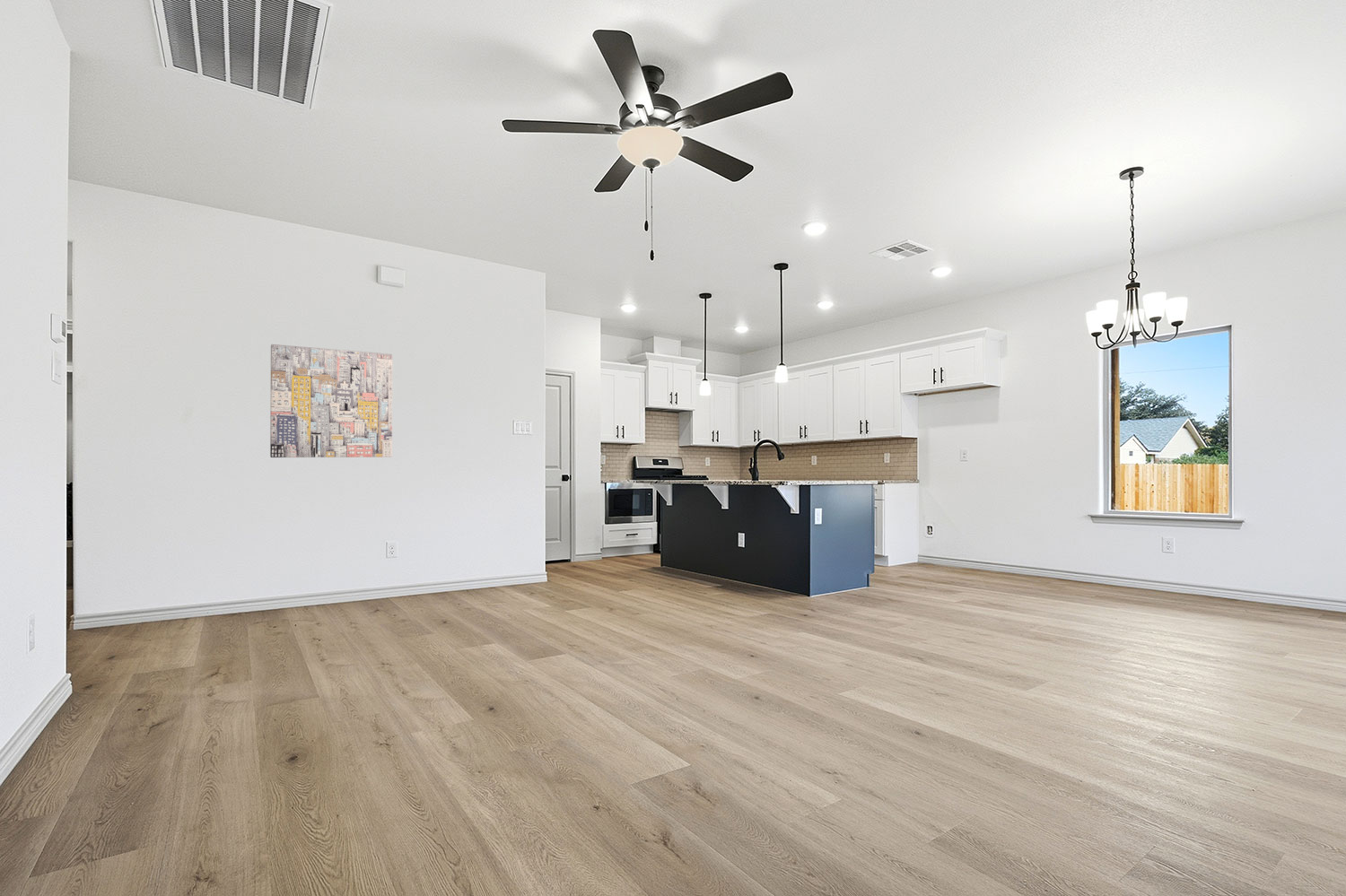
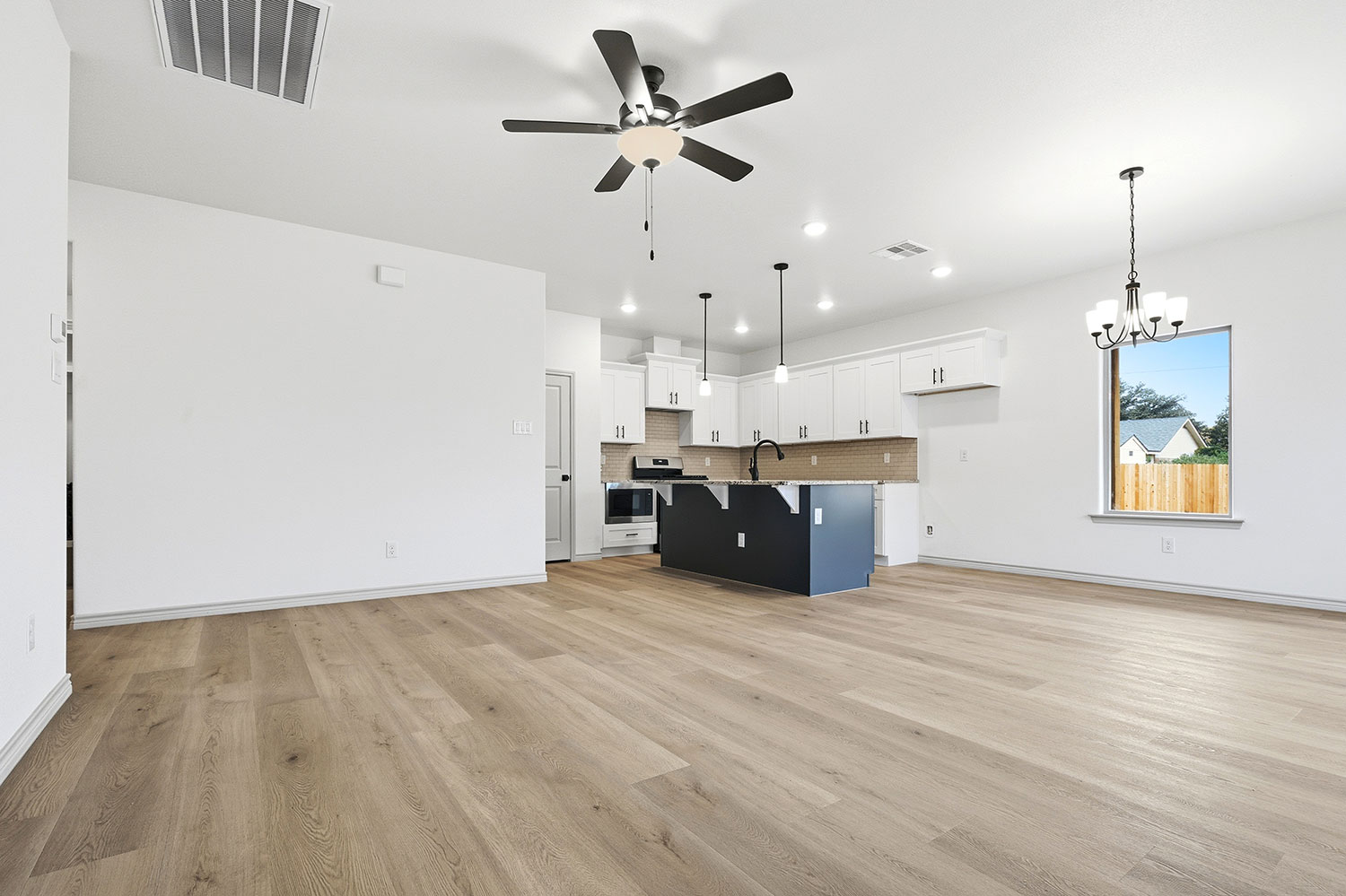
- wall art [269,344,393,458]
